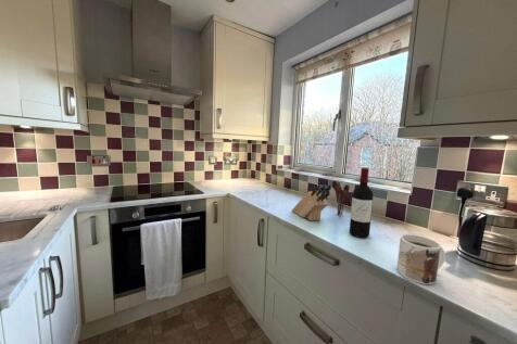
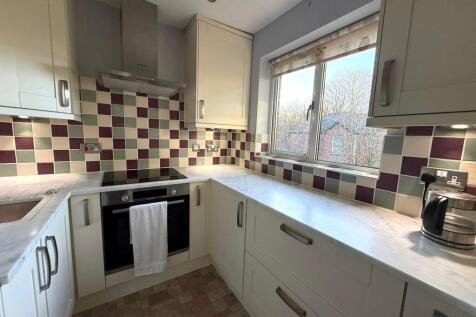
- knife block [291,183,332,222]
- wine bottle [349,167,374,239]
- utensil holder [331,180,351,216]
- mug [396,233,446,285]
